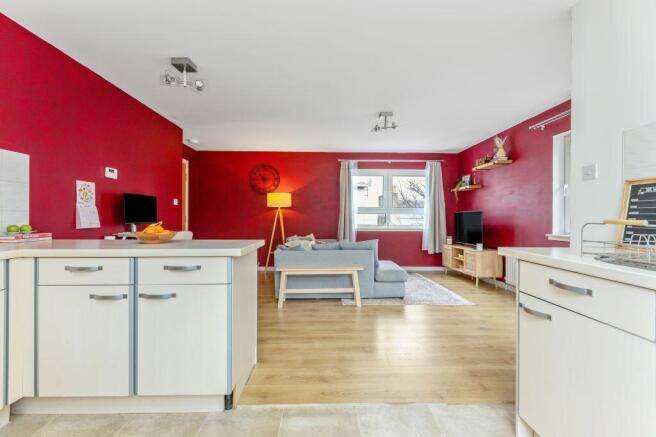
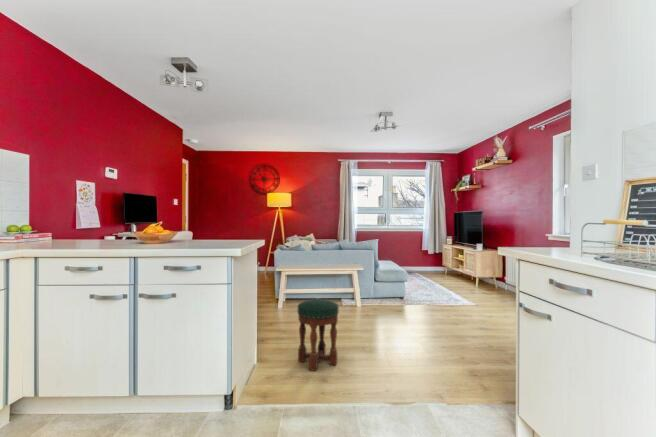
+ stool [297,298,339,372]
